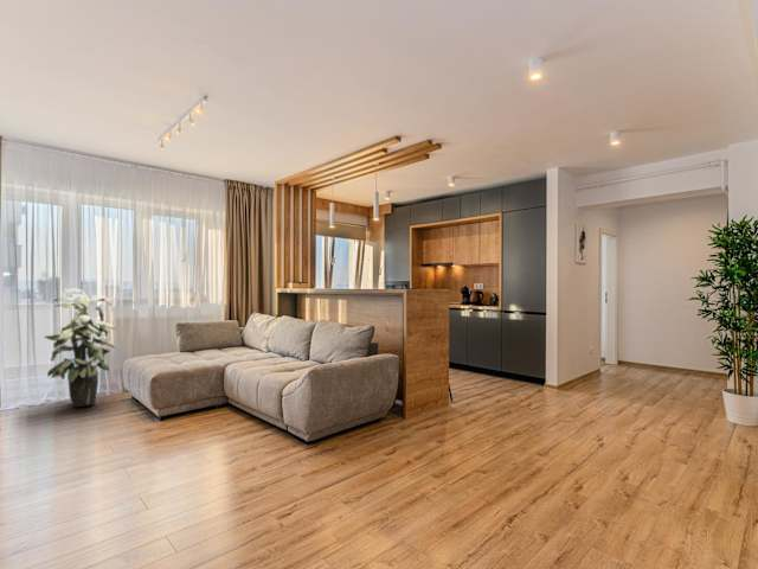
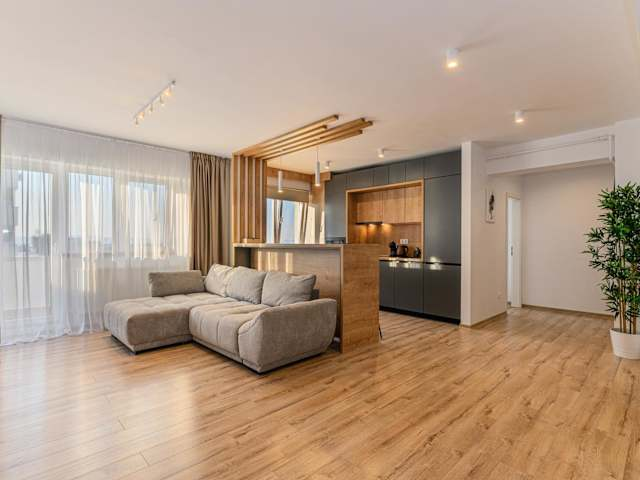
- indoor plant [43,288,116,408]
